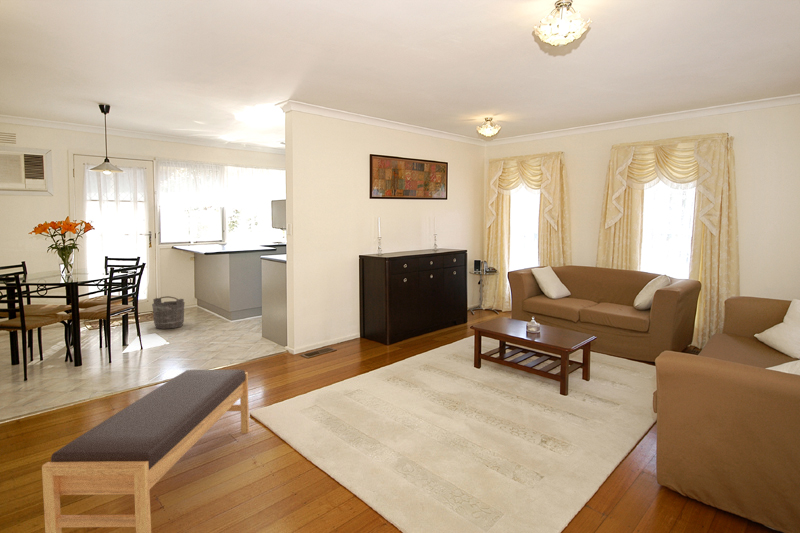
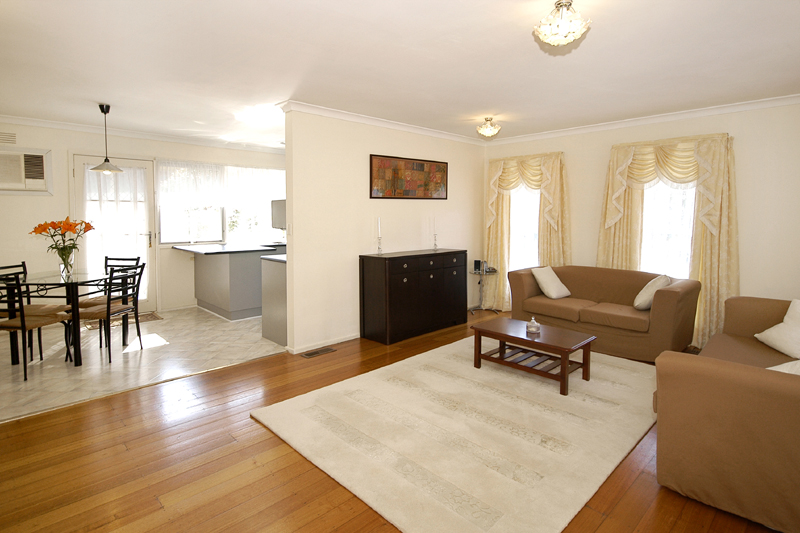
- bench [41,369,250,533]
- bucket [151,295,186,330]
